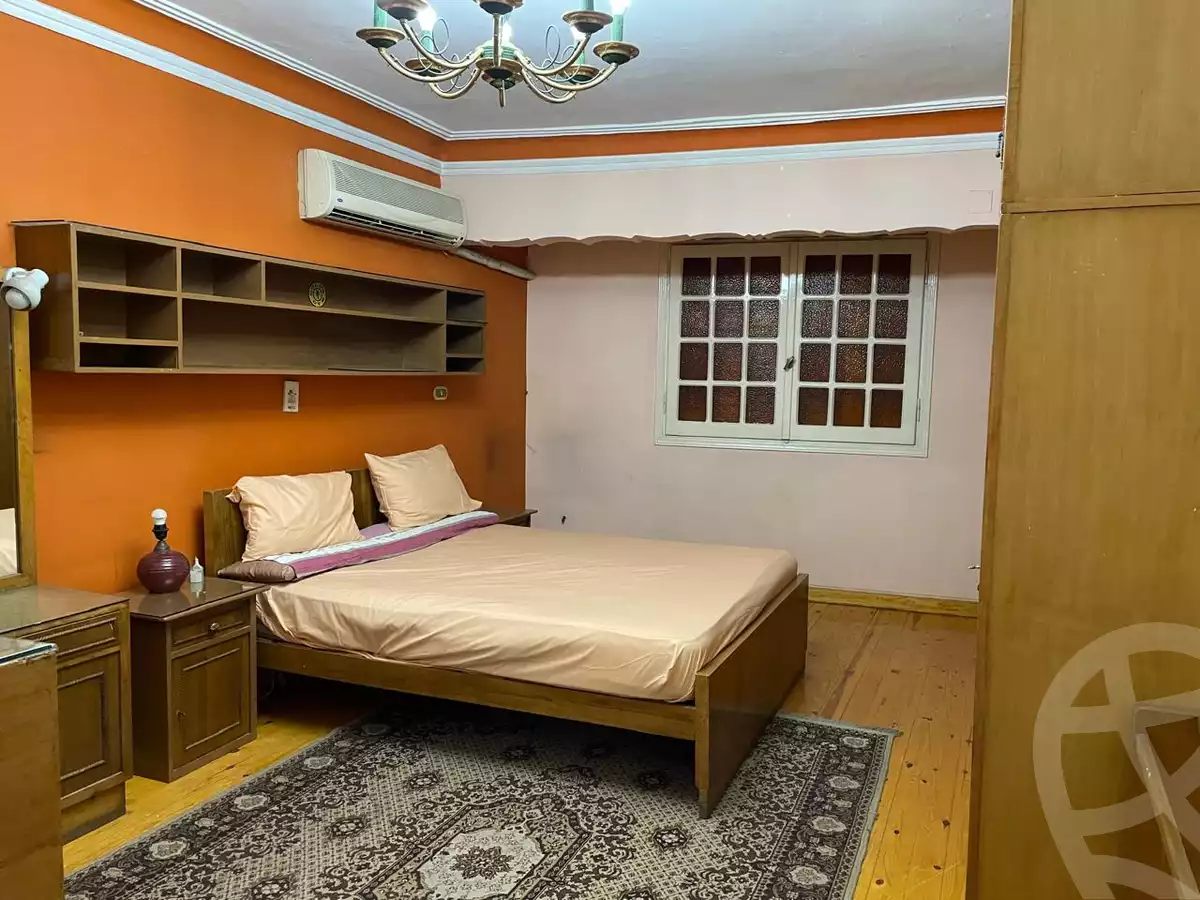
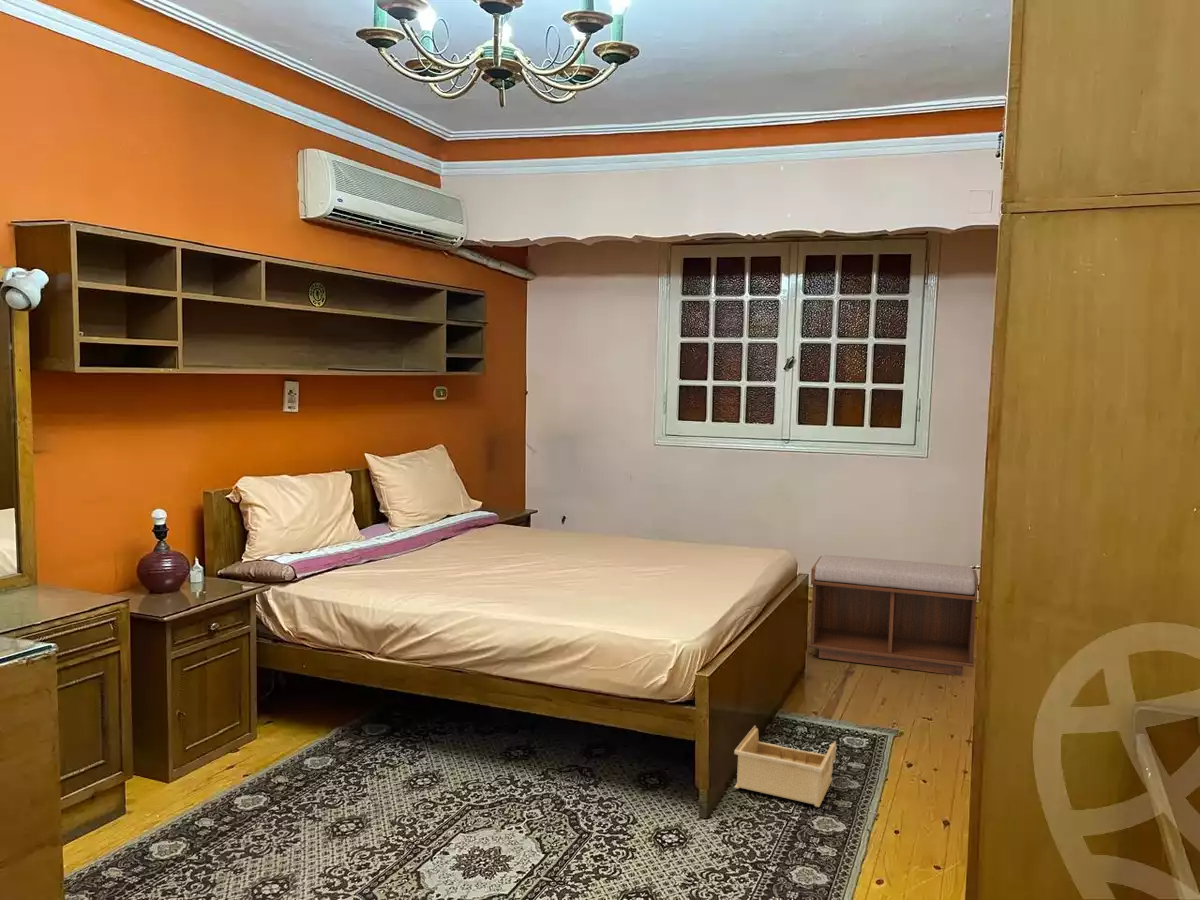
+ storage bin [733,725,837,808]
+ bench [807,554,979,677]
